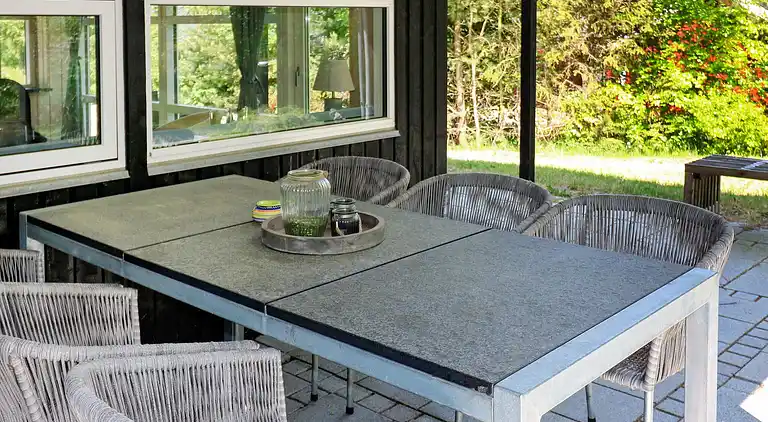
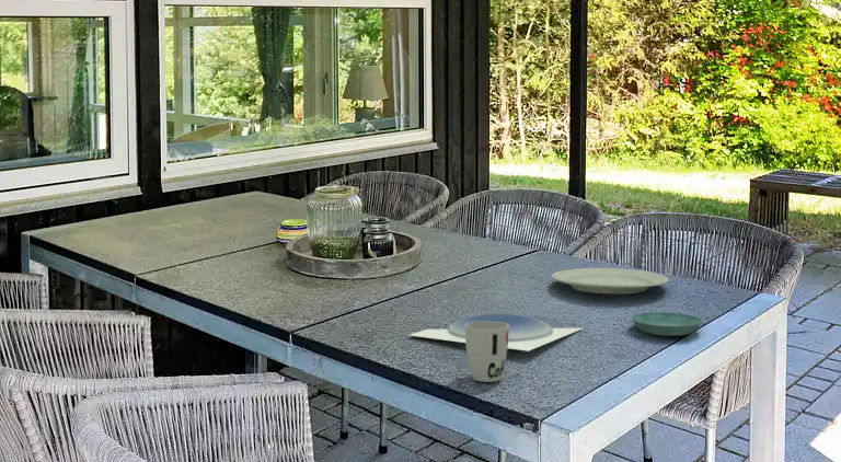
+ chinaware [550,267,670,296]
+ saucer [630,311,704,337]
+ cup [464,321,509,383]
+ plate [410,313,584,353]
